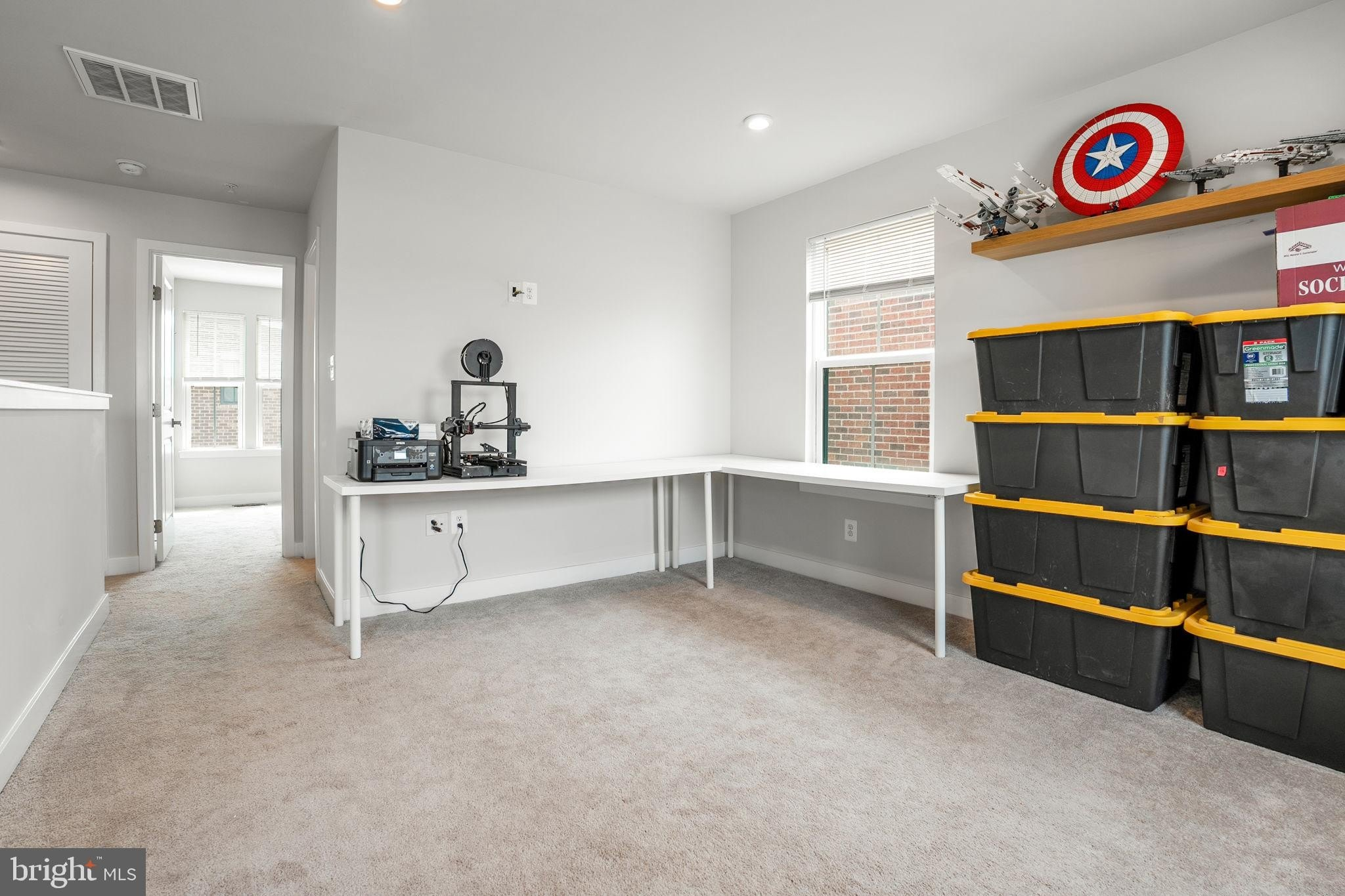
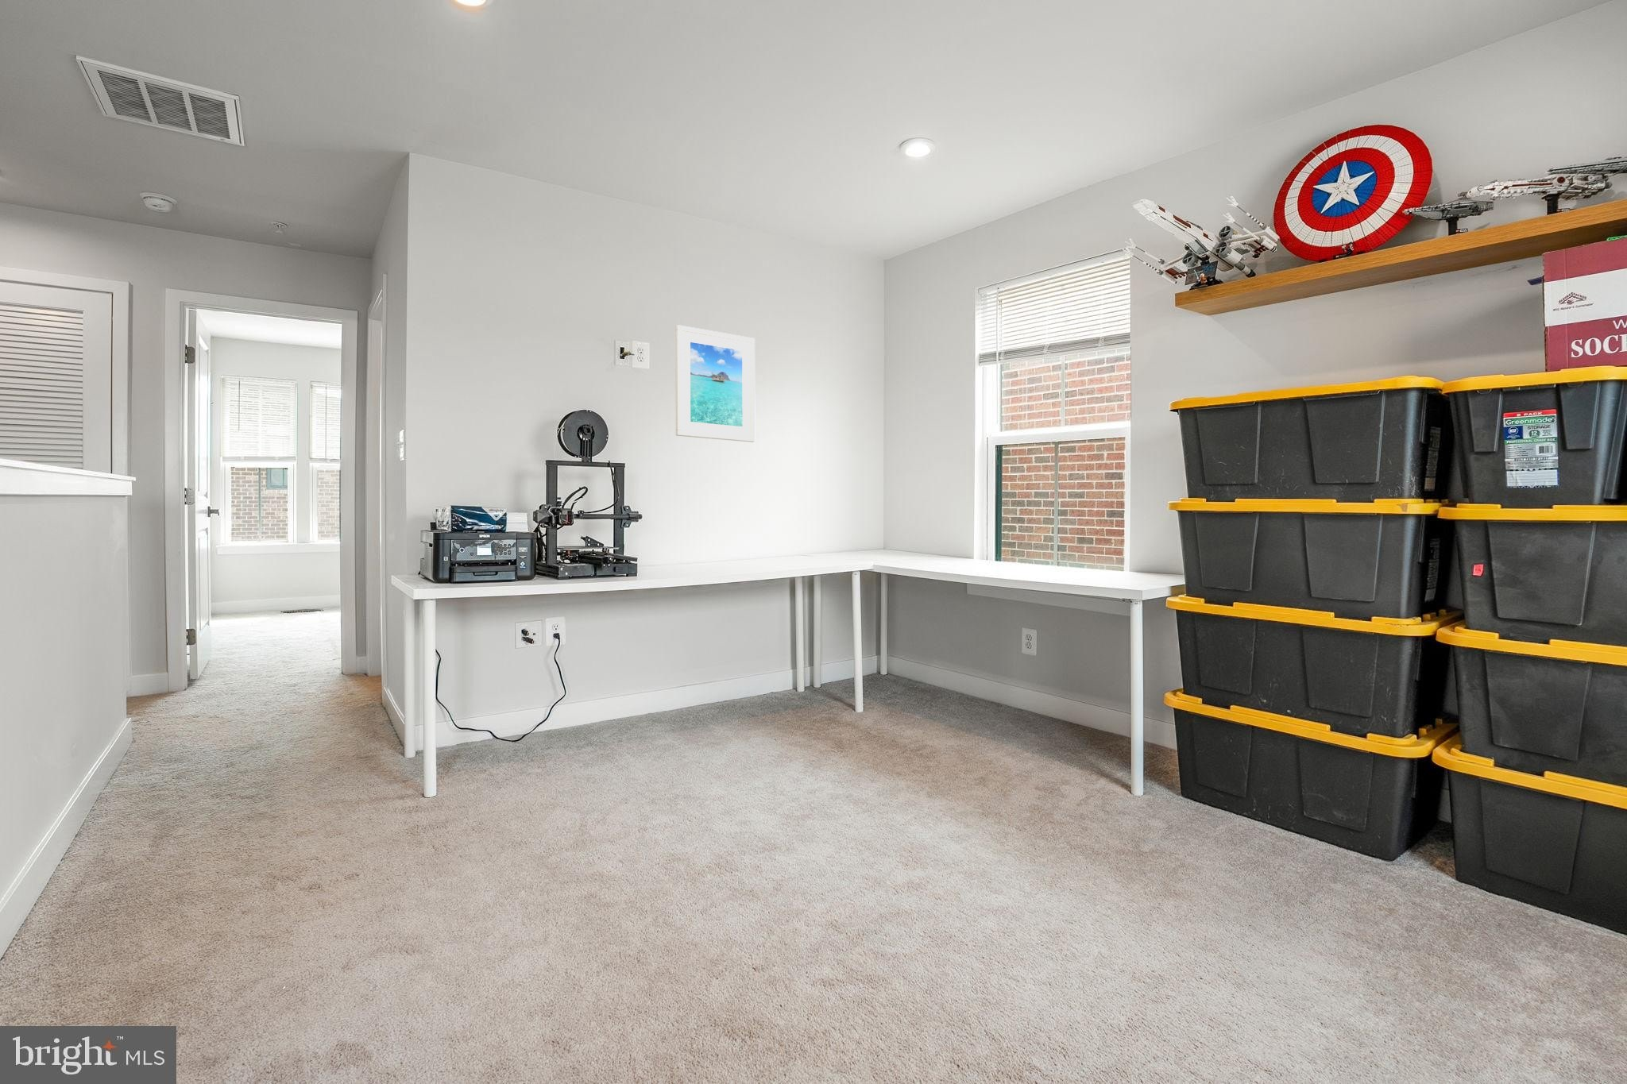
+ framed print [675,324,756,443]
